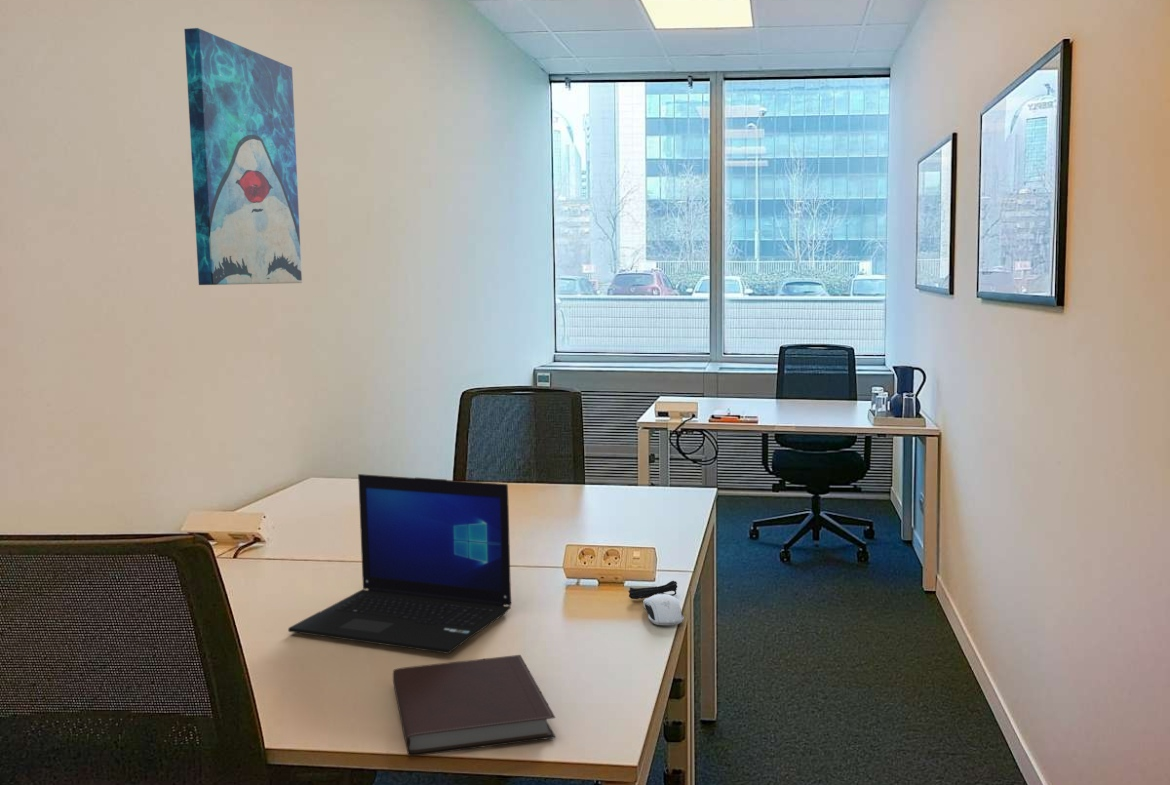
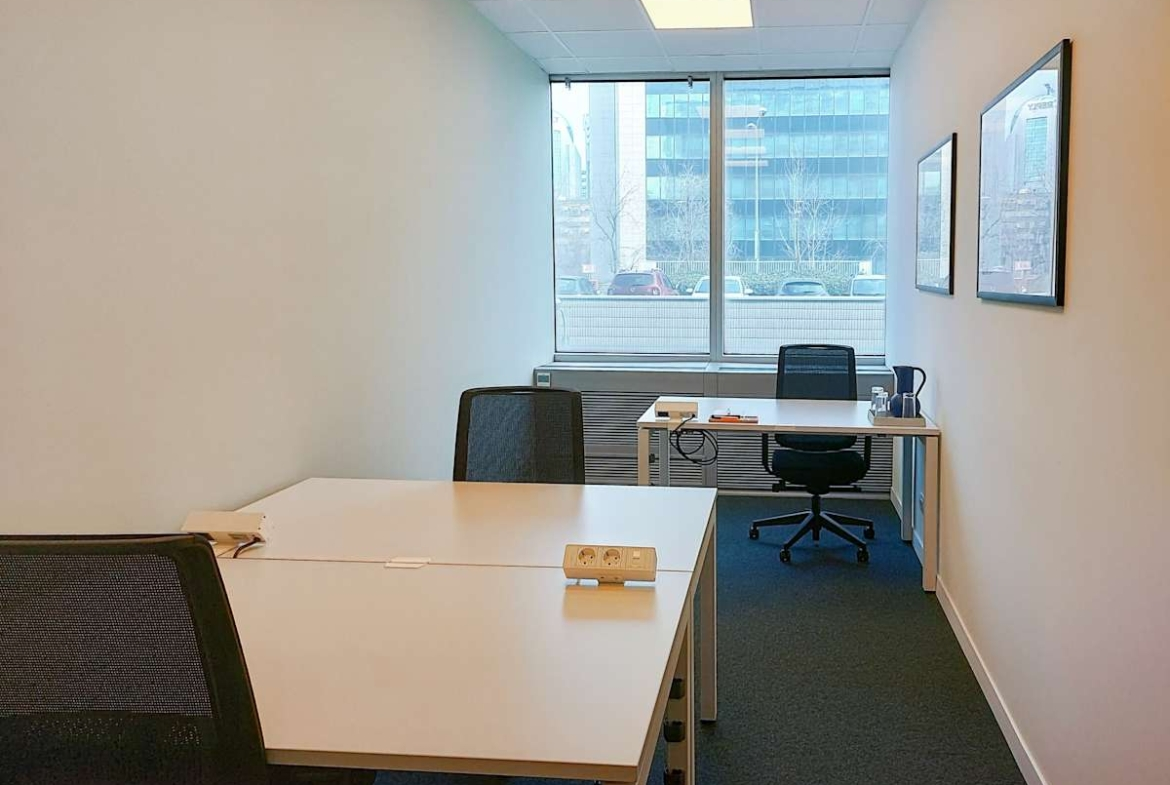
- laptop [287,473,512,655]
- wall art [183,27,303,286]
- notebook [392,654,557,757]
- computer mouse [627,580,685,626]
